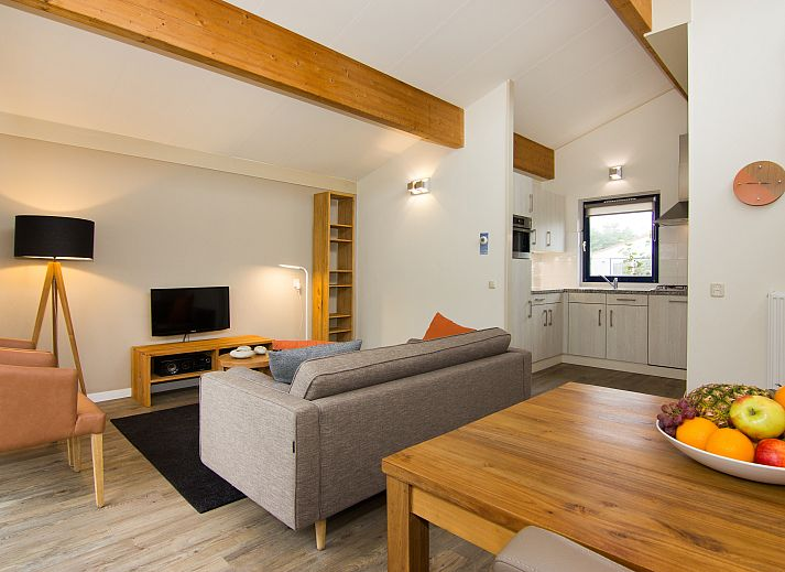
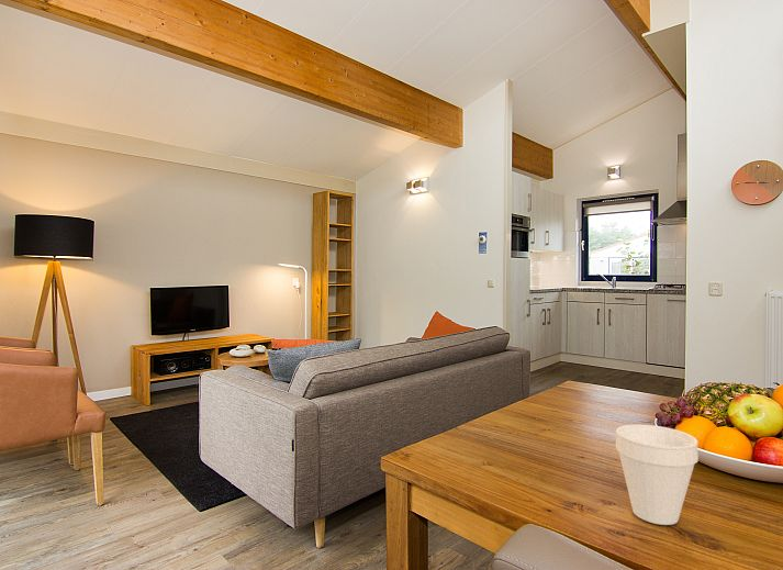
+ cup [615,424,700,526]
